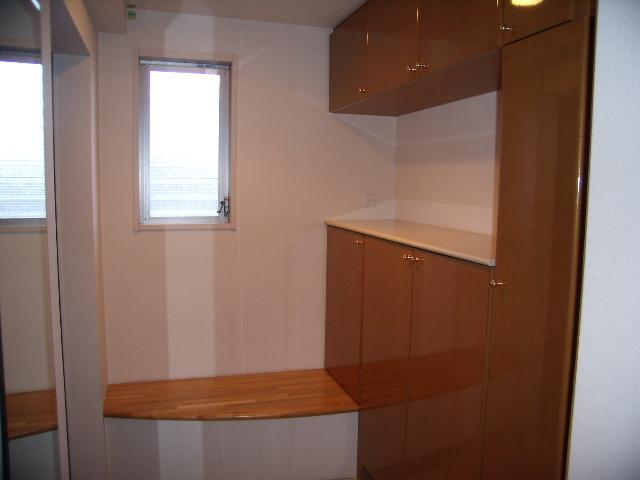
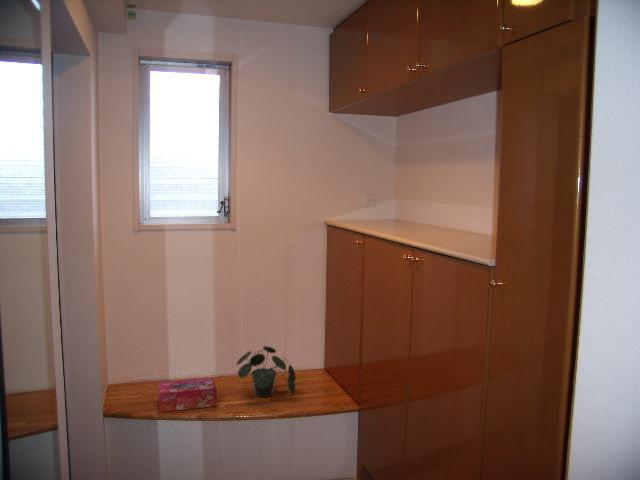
+ potted plant [235,345,297,398]
+ tissue box [158,377,218,413]
